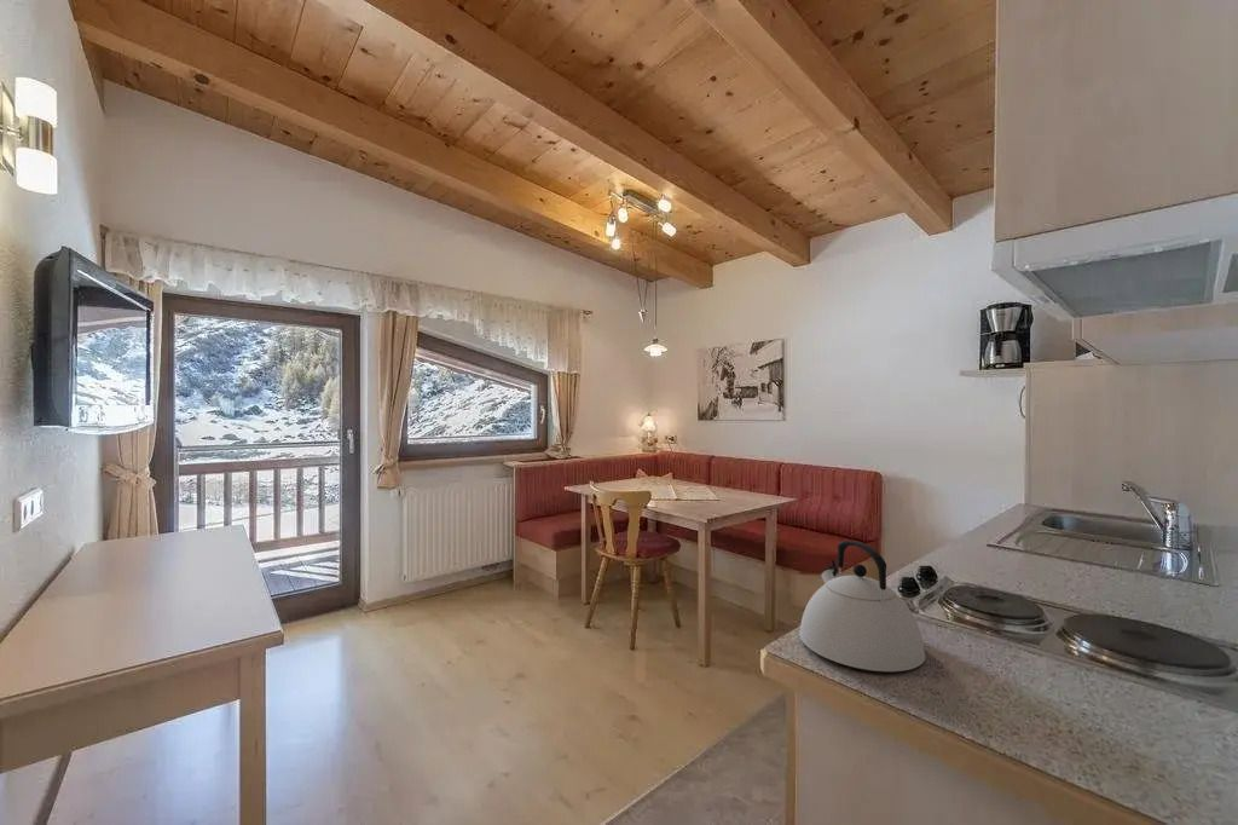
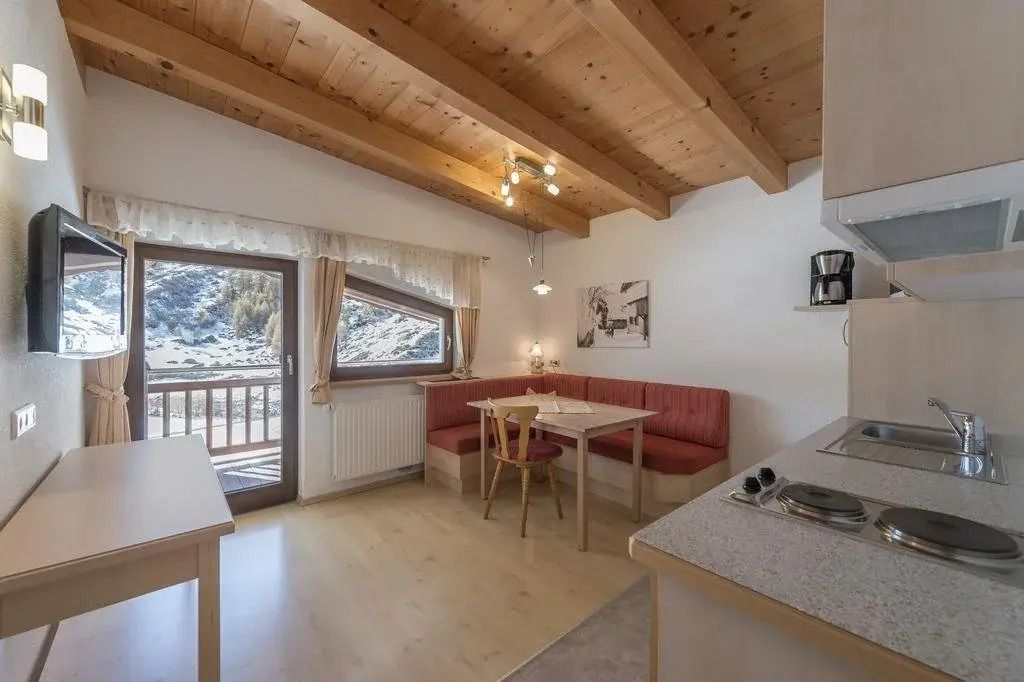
- kettle [798,540,926,673]
